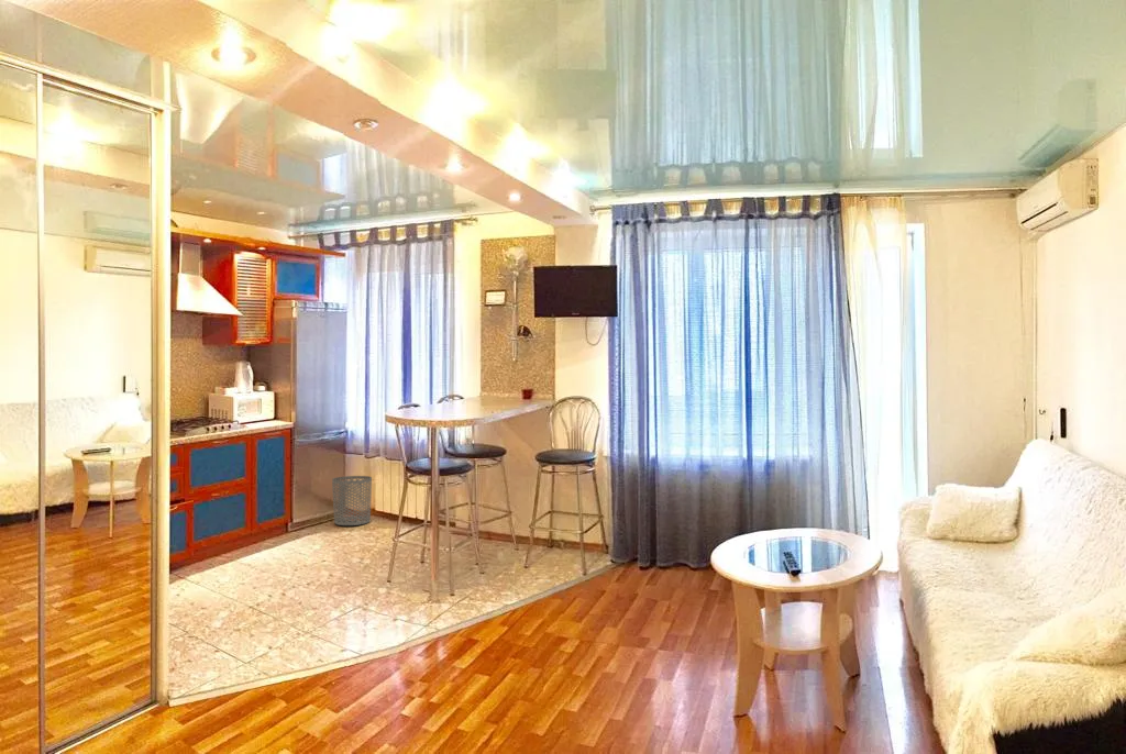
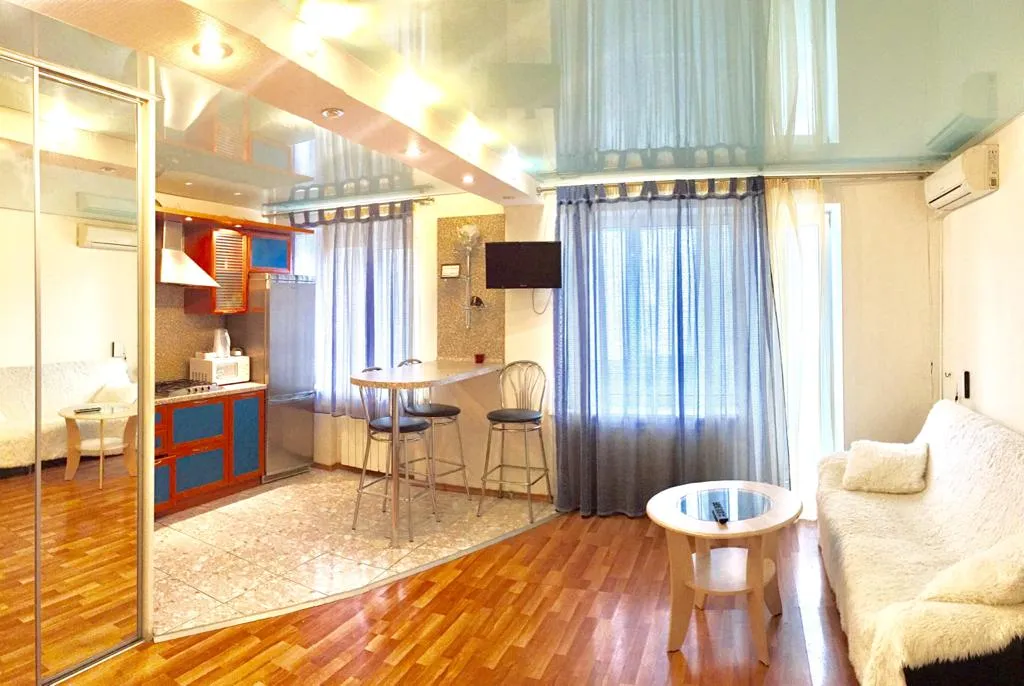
- waste bin [331,475,373,526]
